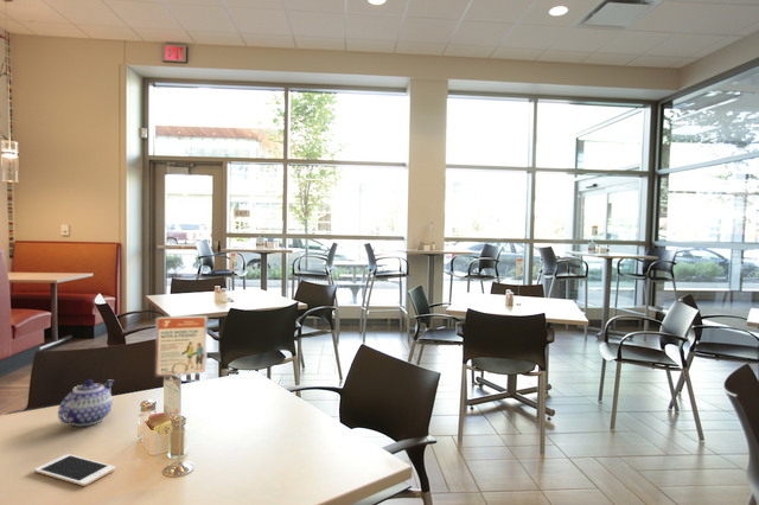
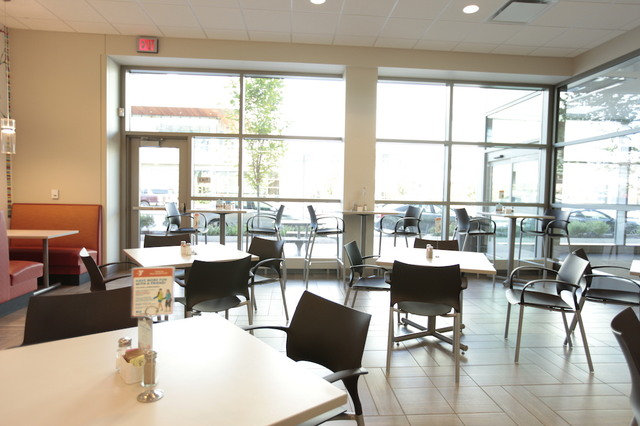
- teapot [57,378,115,427]
- cell phone [33,453,116,487]
